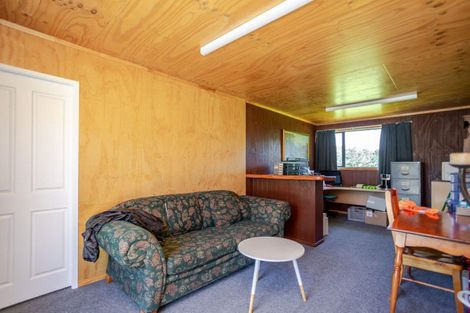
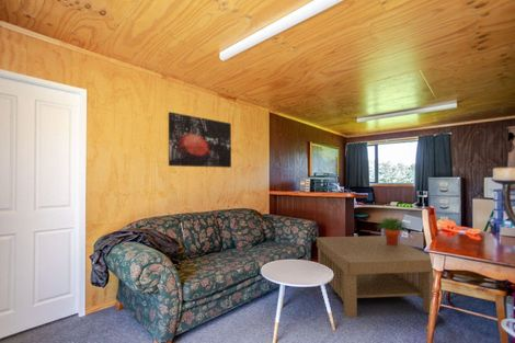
+ potted plant [376,217,410,245]
+ coffee table [316,235,434,319]
+ wall art [168,111,232,169]
